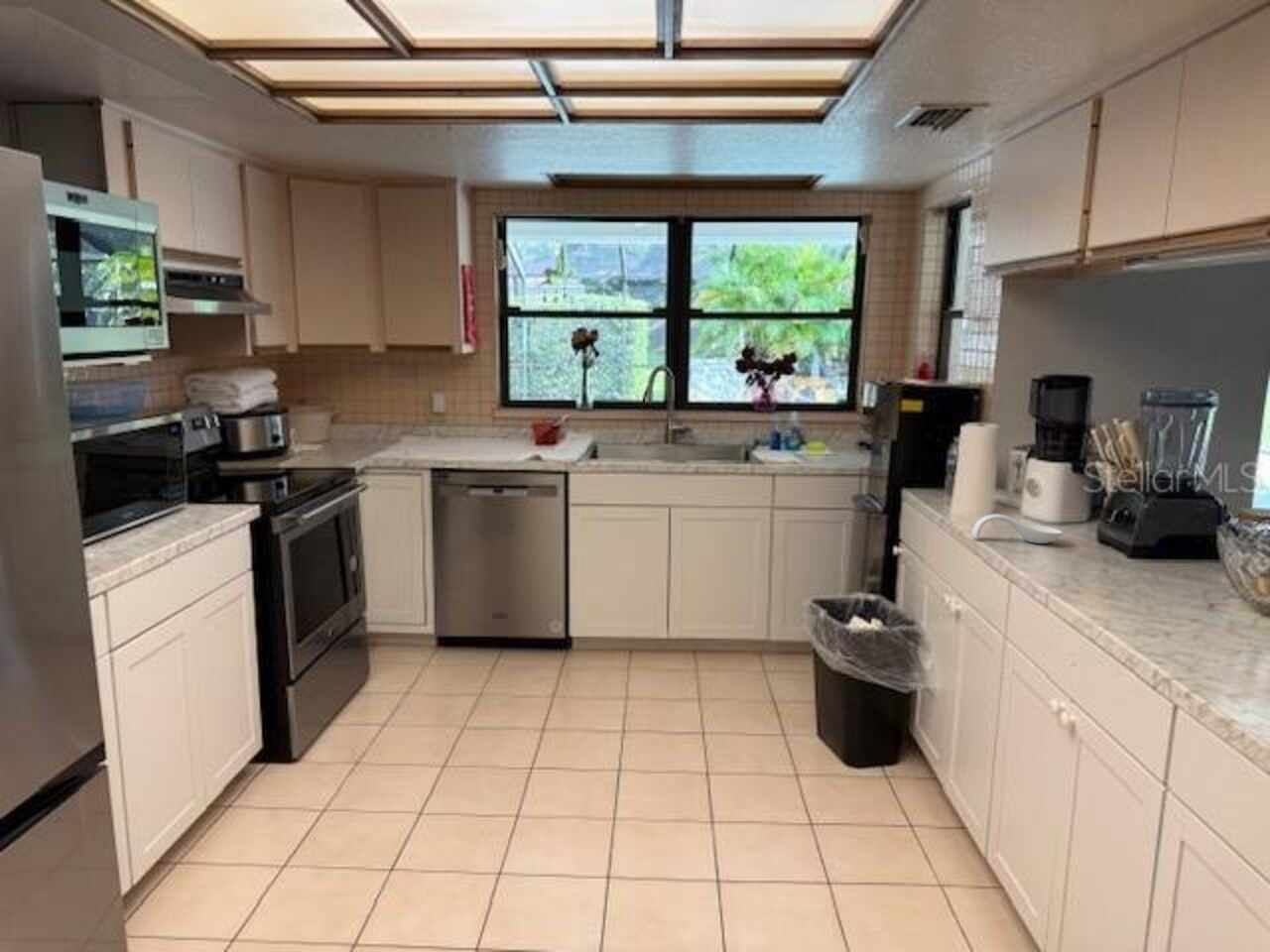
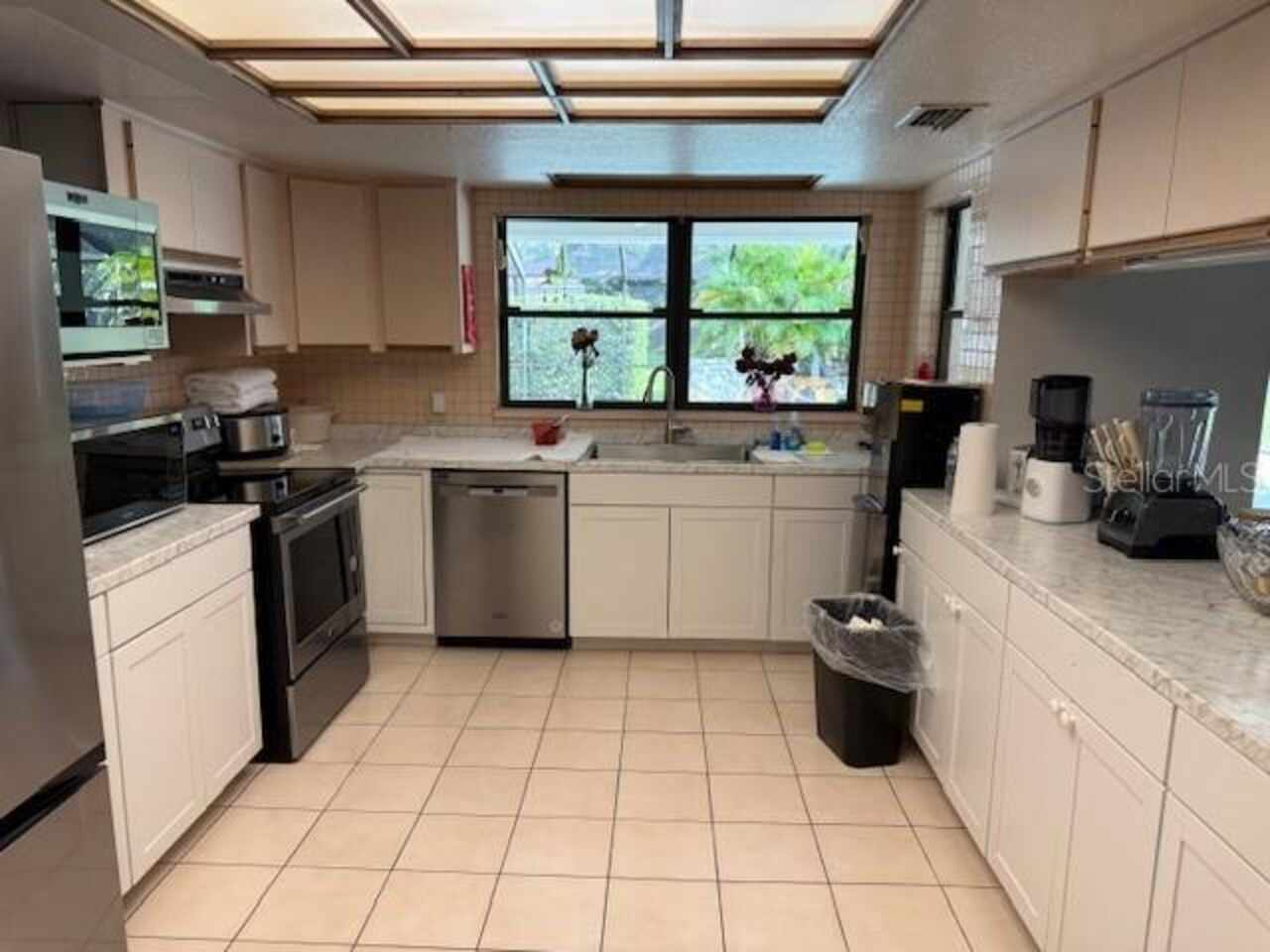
- spoon rest [970,513,1064,544]
